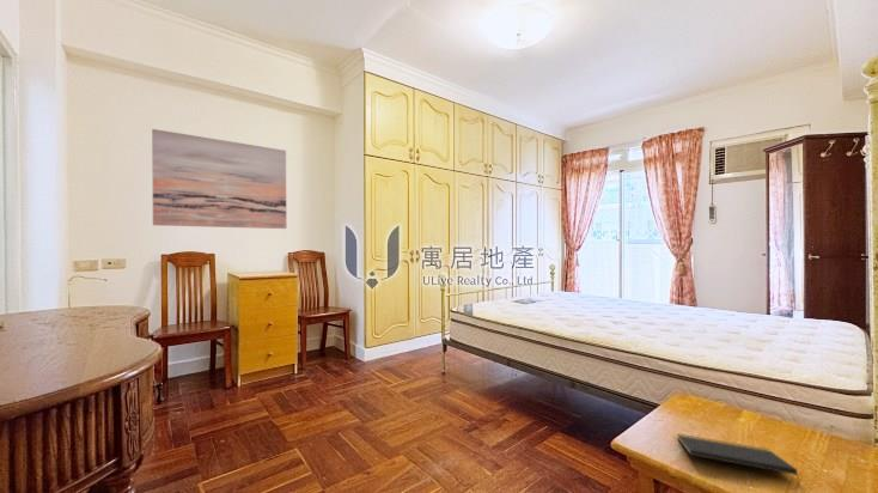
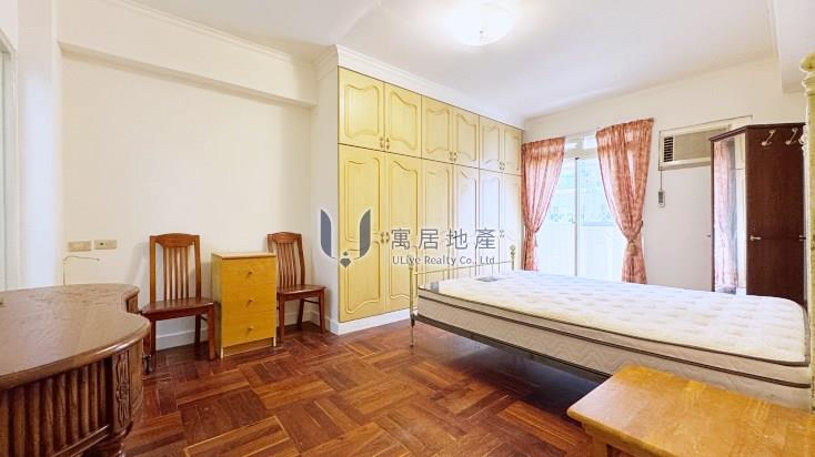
- notepad [676,433,801,488]
- wall art [151,128,288,230]
